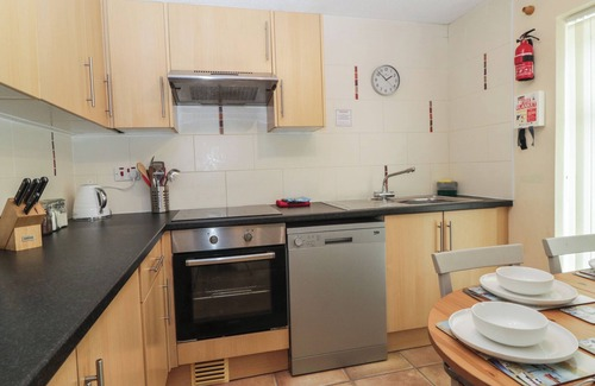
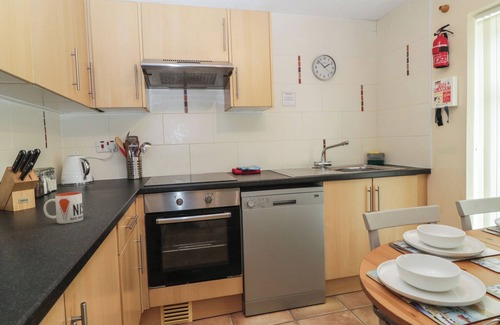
+ mug [43,191,84,225]
